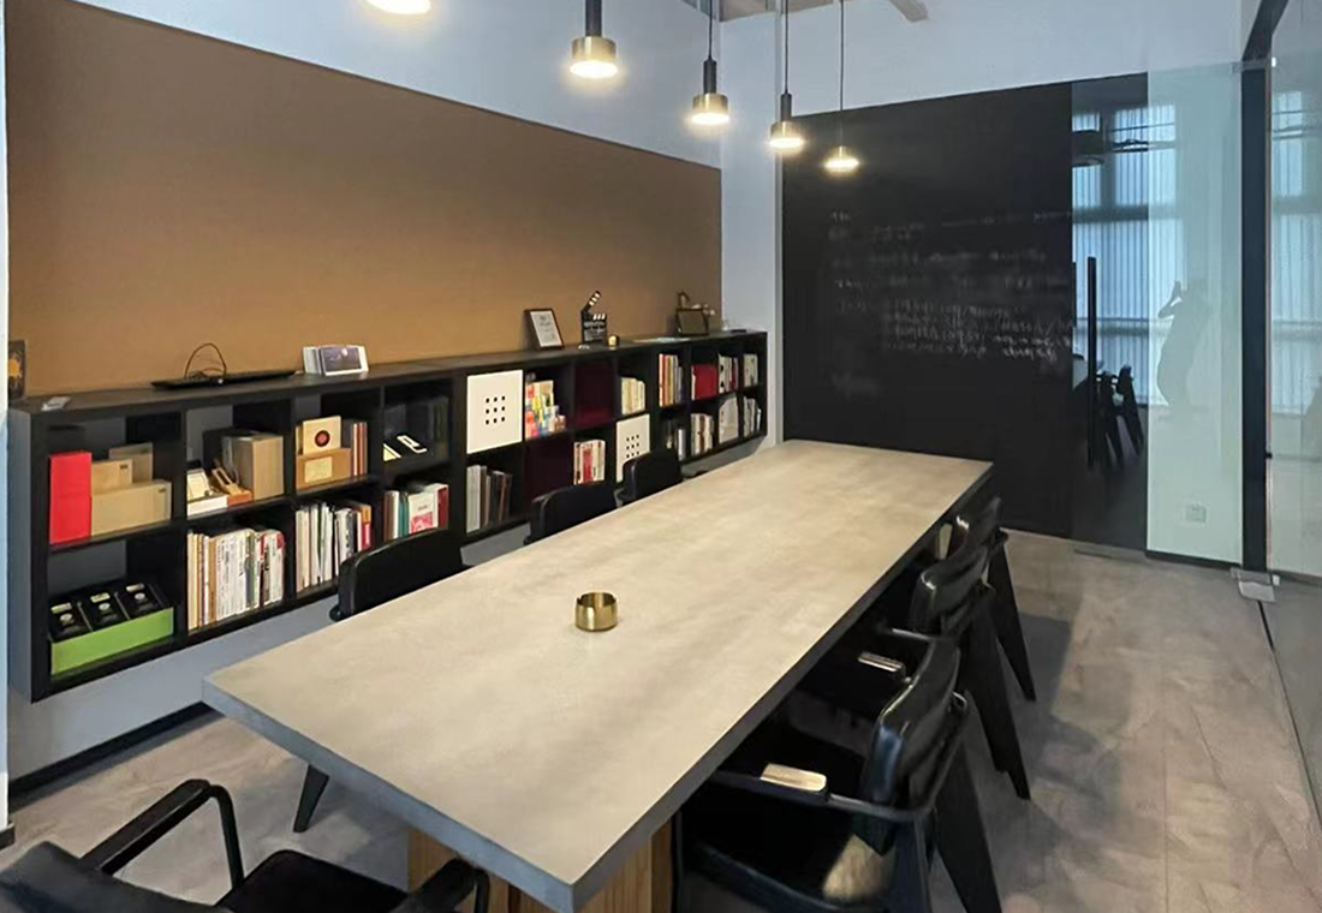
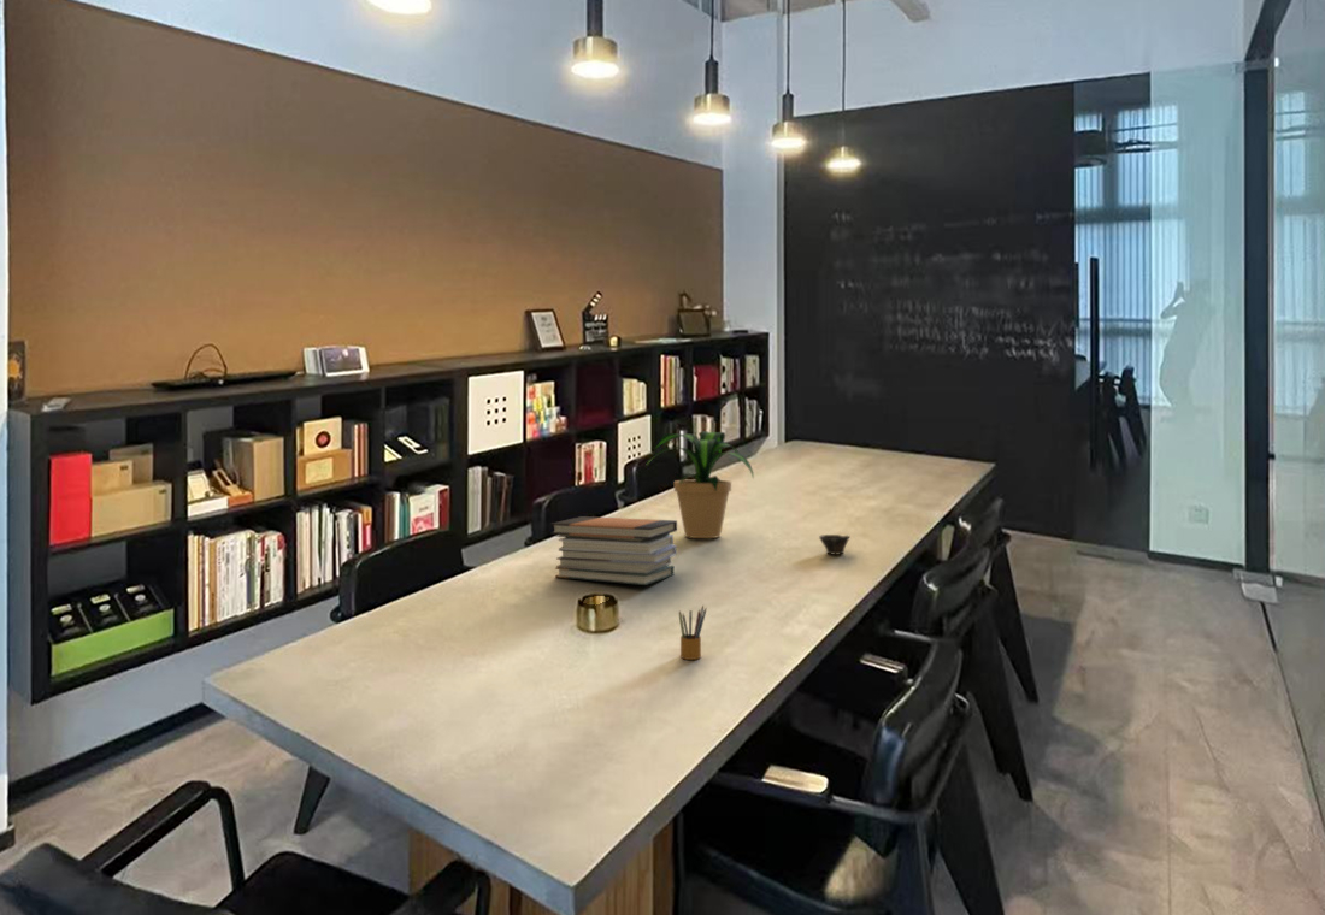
+ potted plant [644,430,755,539]
+ cup [818,533,852,556]
+ pencil box [678,604,707,661]
+ book stack [549,515,678,586]
